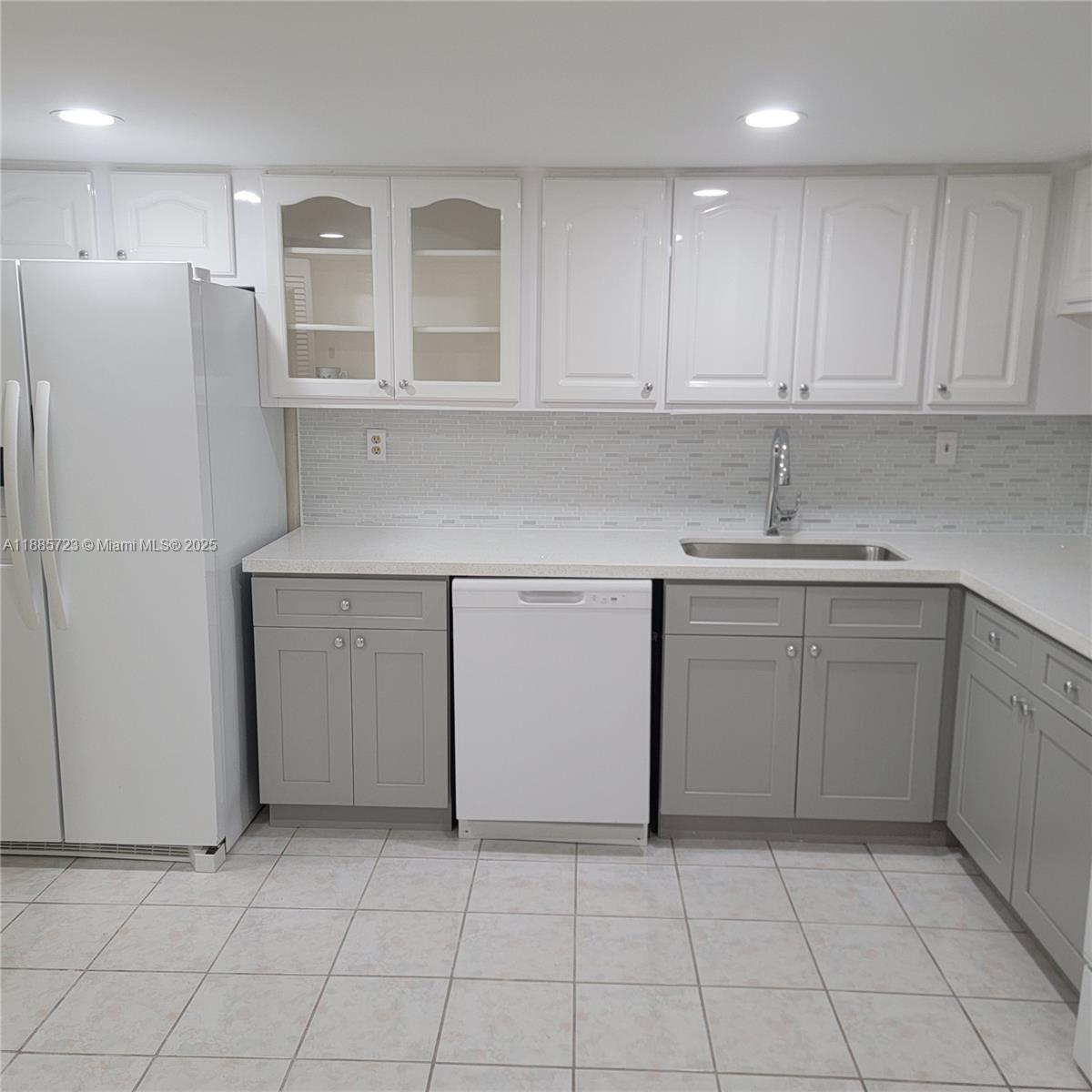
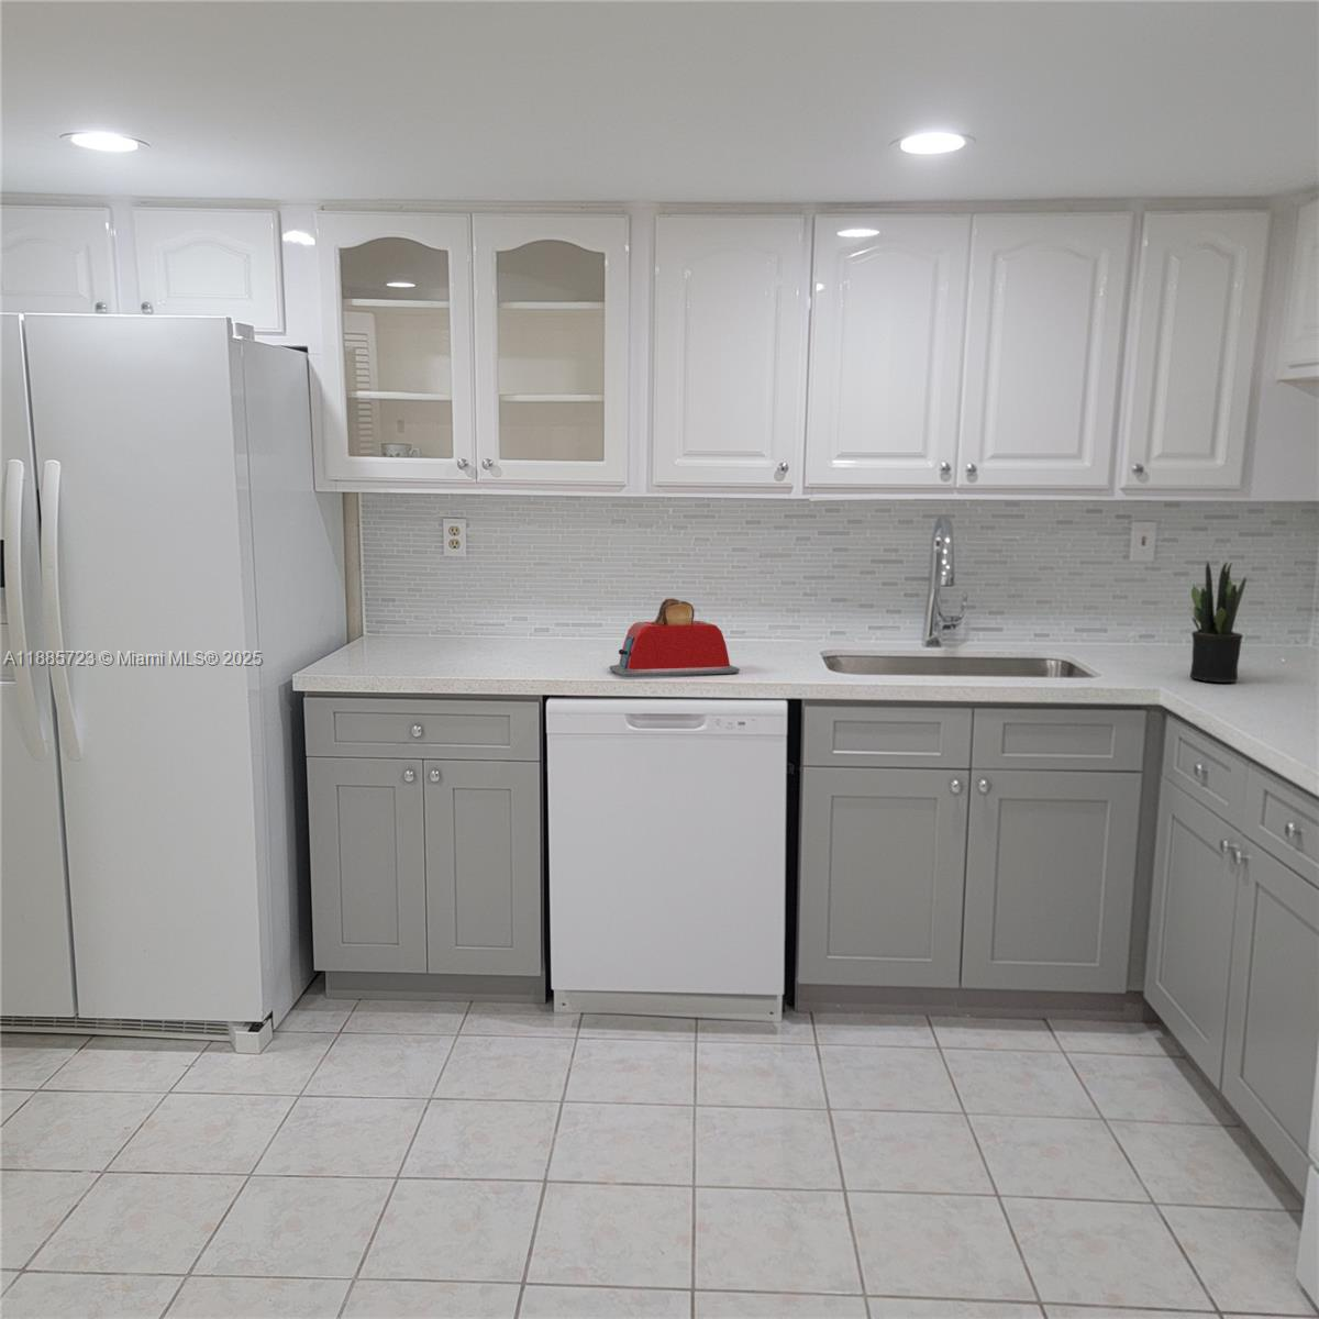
+ toaster [609,597,740,678]
+ potted plant [1190,560,1249,684]
